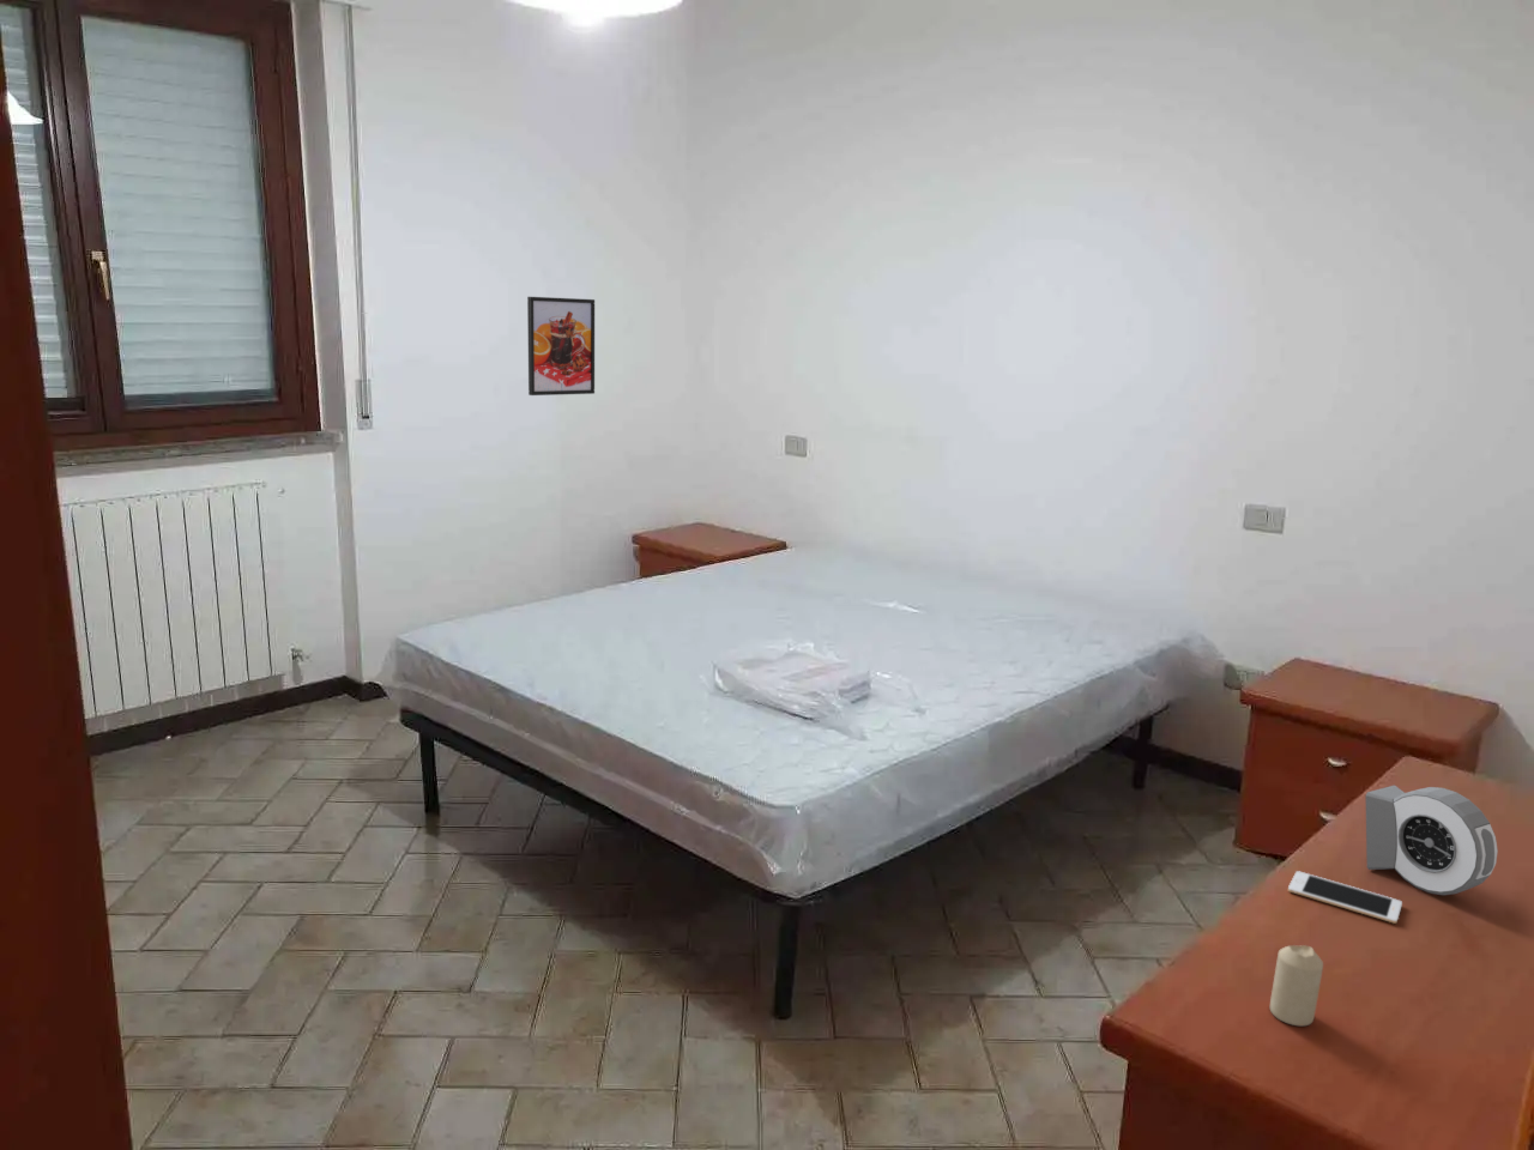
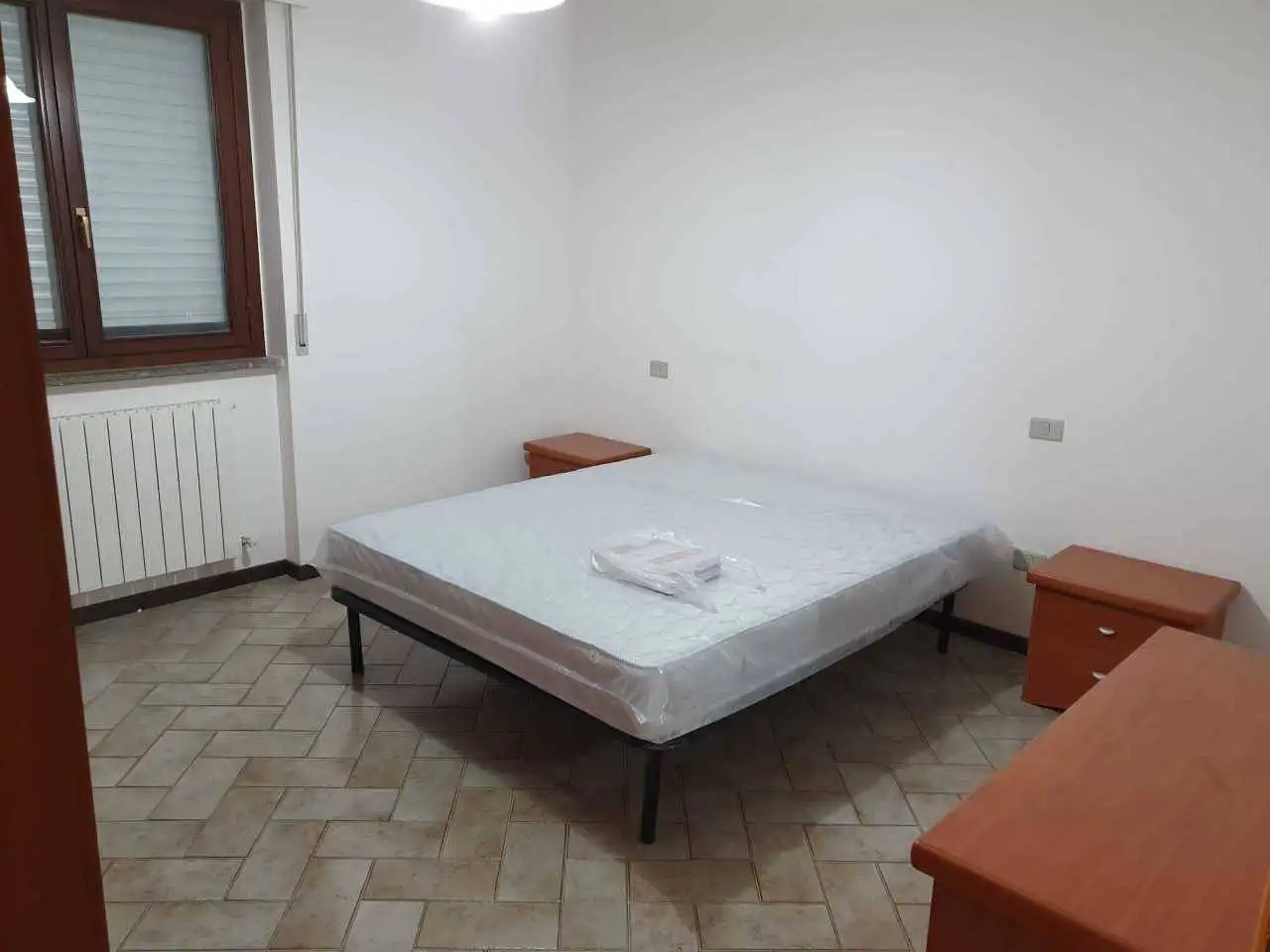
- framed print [527,296,595,396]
- alarm clock [1364,785,1499,896]
- cell phone [1288,870,1404,925]
- candle [1269,943,1324,1027]
